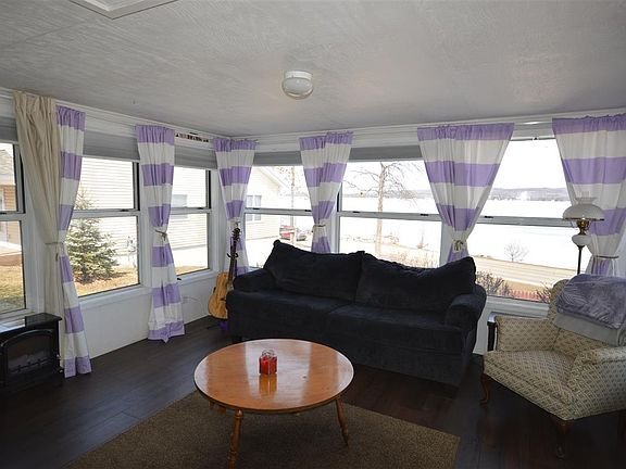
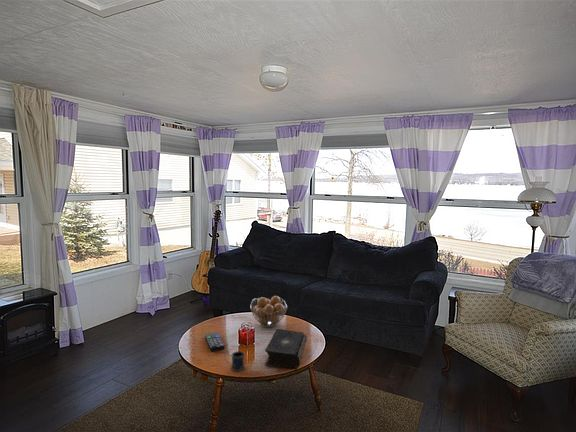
+ book [264,328,308,370]
+ fruit basket [250,295,288,328]
+ mug [223,350,246,372]
+ remote control [204,332,225,352]
